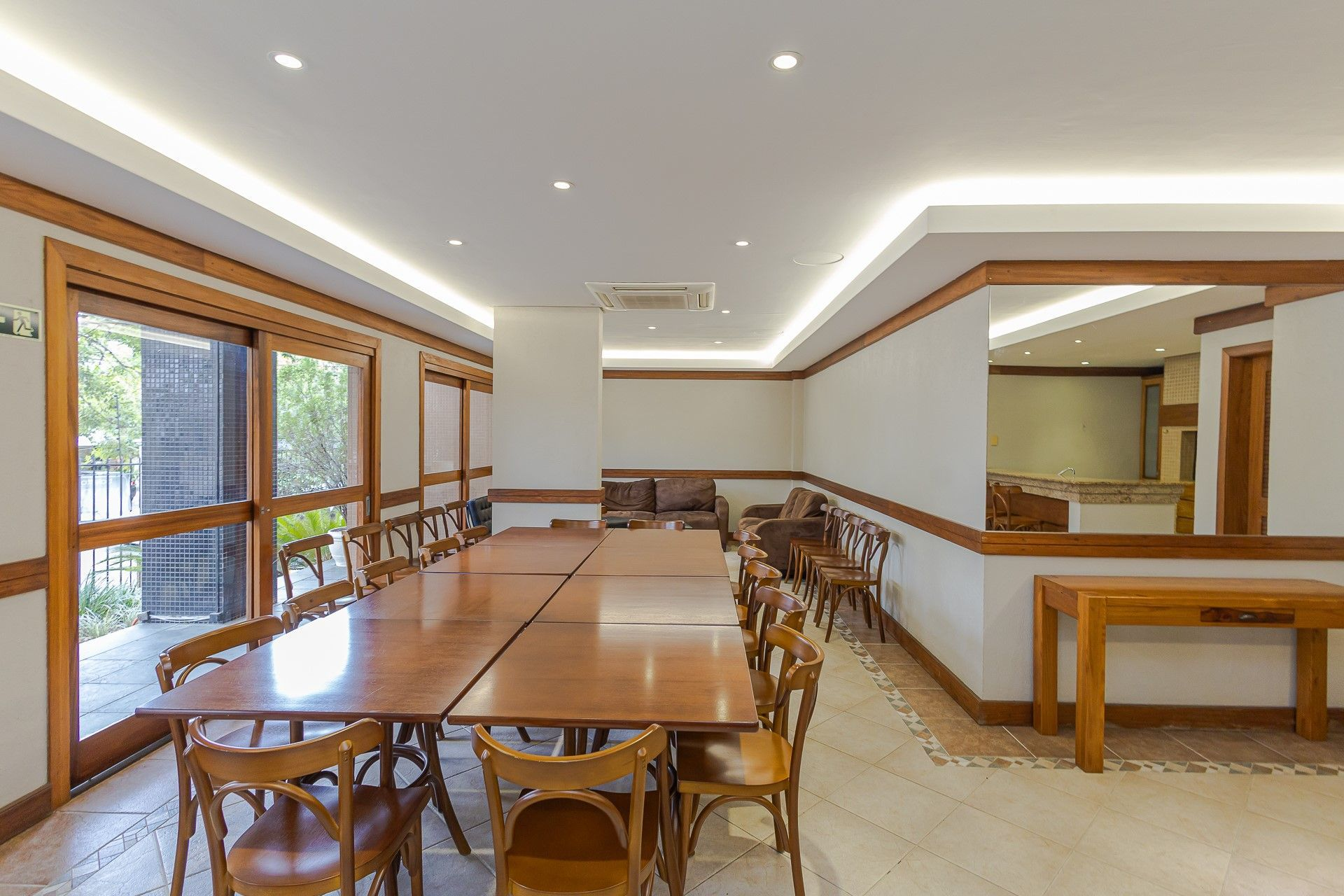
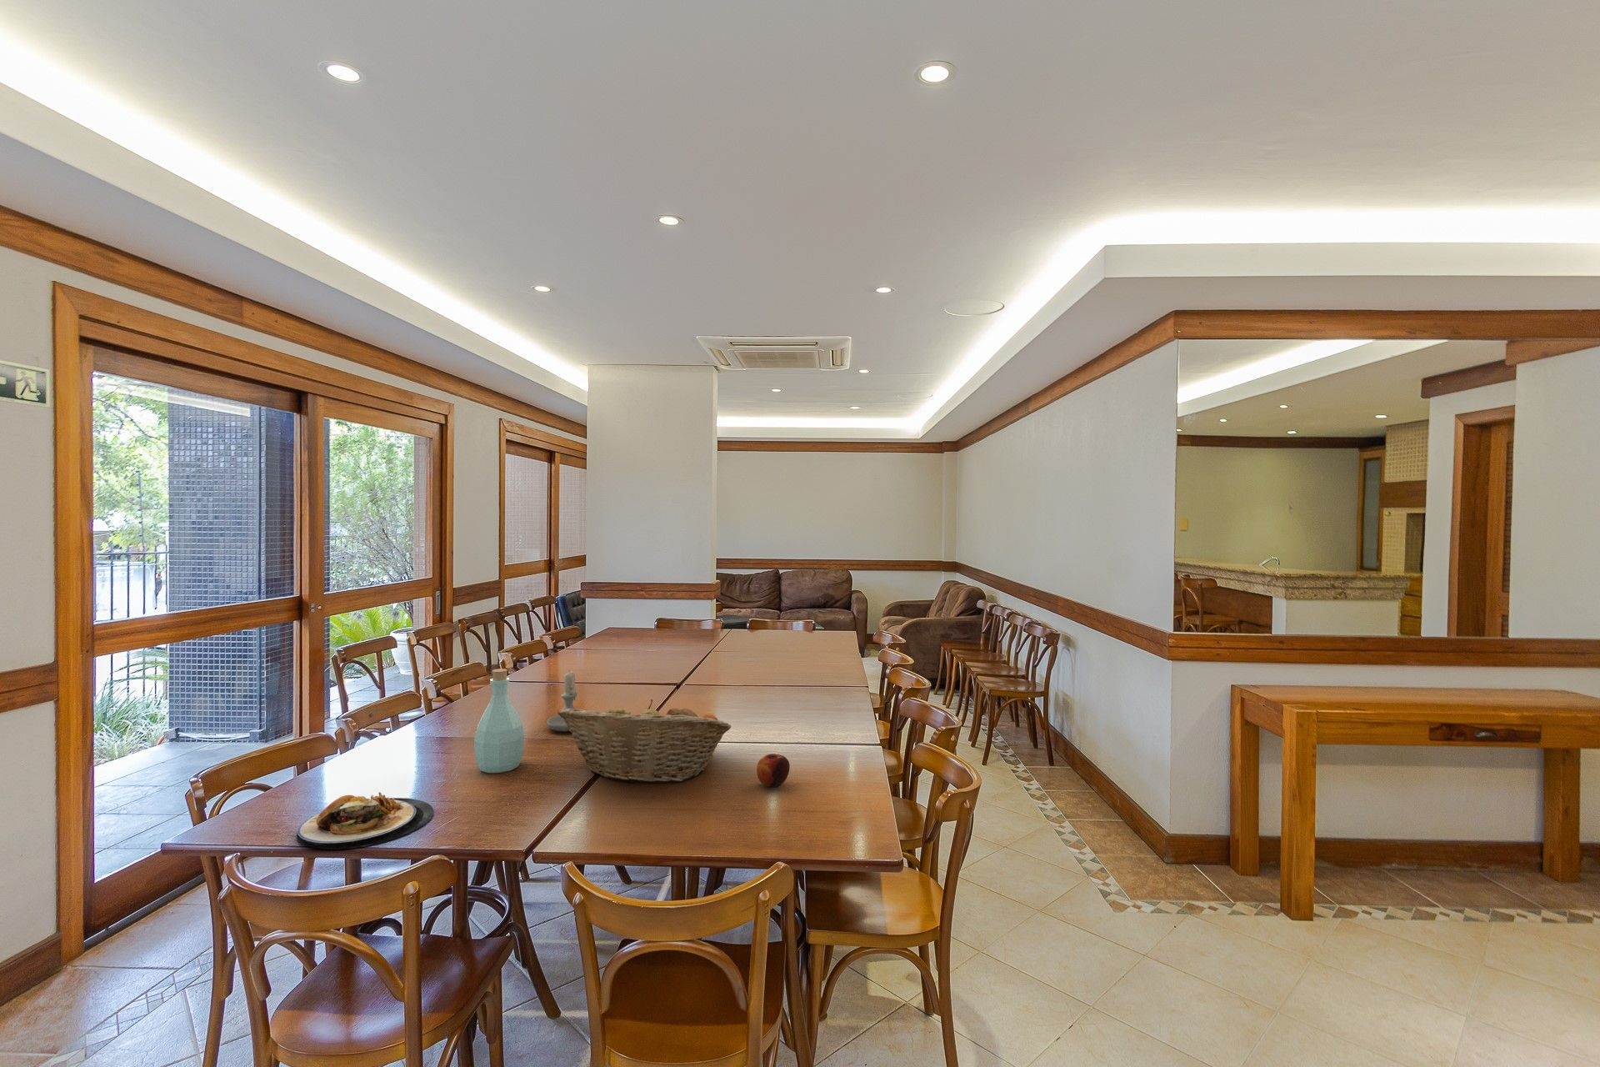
+ bottle [474,668,525,774]
+ plate [295,791,435,850]
+ apple [756,753,790,787]
+ candle [545,669,579,732]
+ fruit basket [557,699,732,784]
